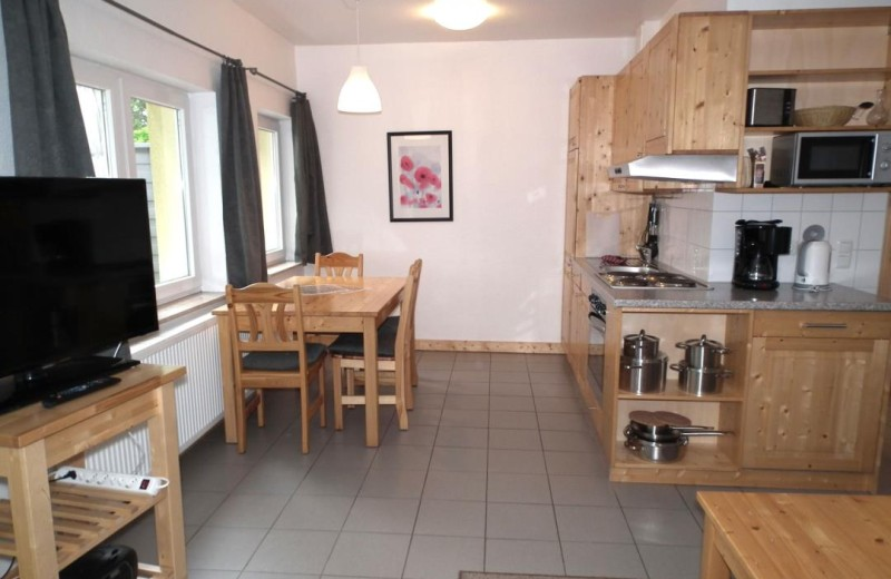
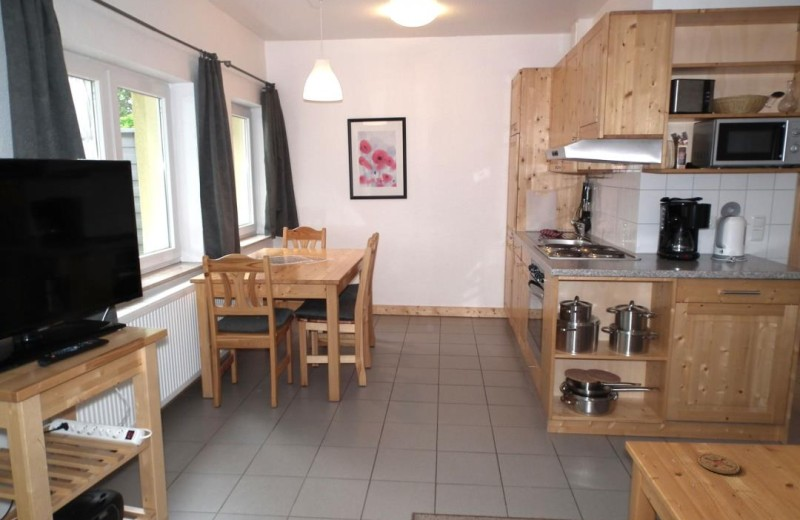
+ coaster [697,453,741,475]
